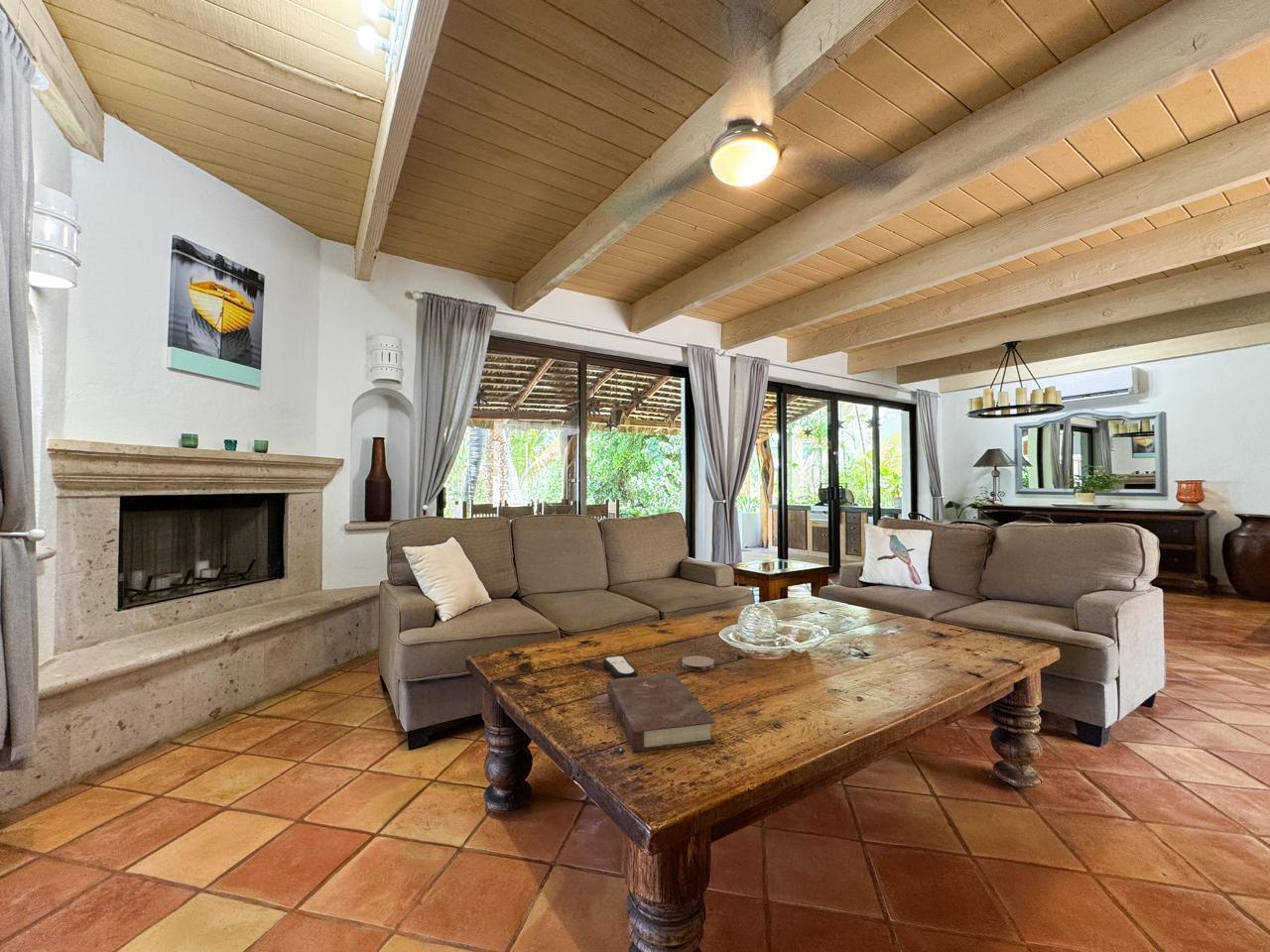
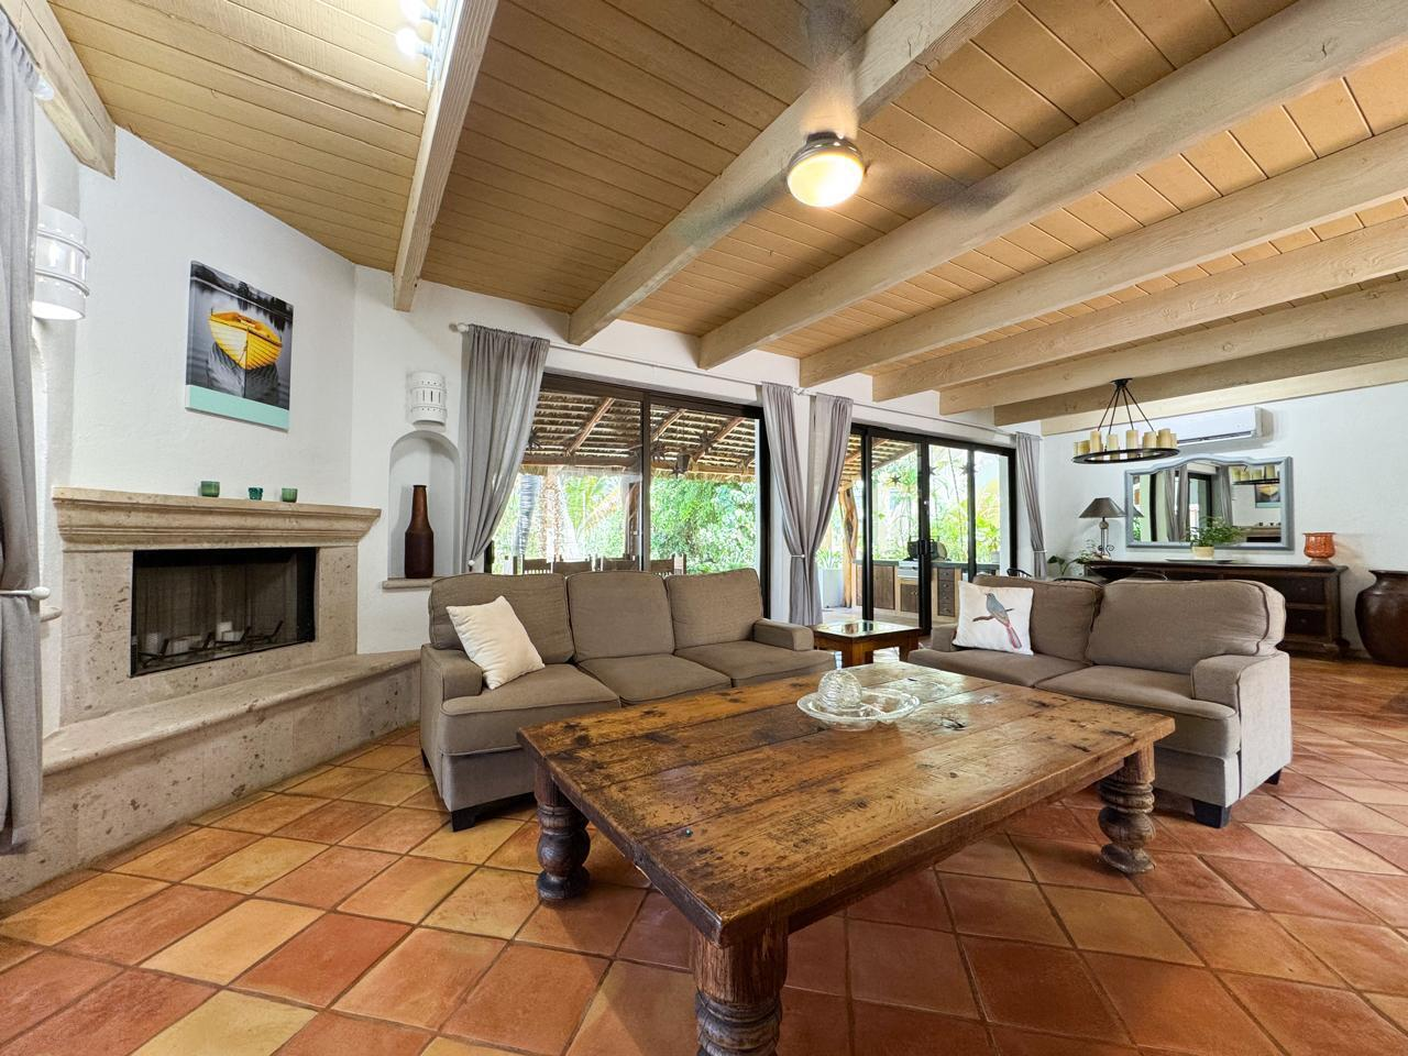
- remote control [602,654,639,678]
- coaster [681,654,715,672]
- book [606,672,716,753]
